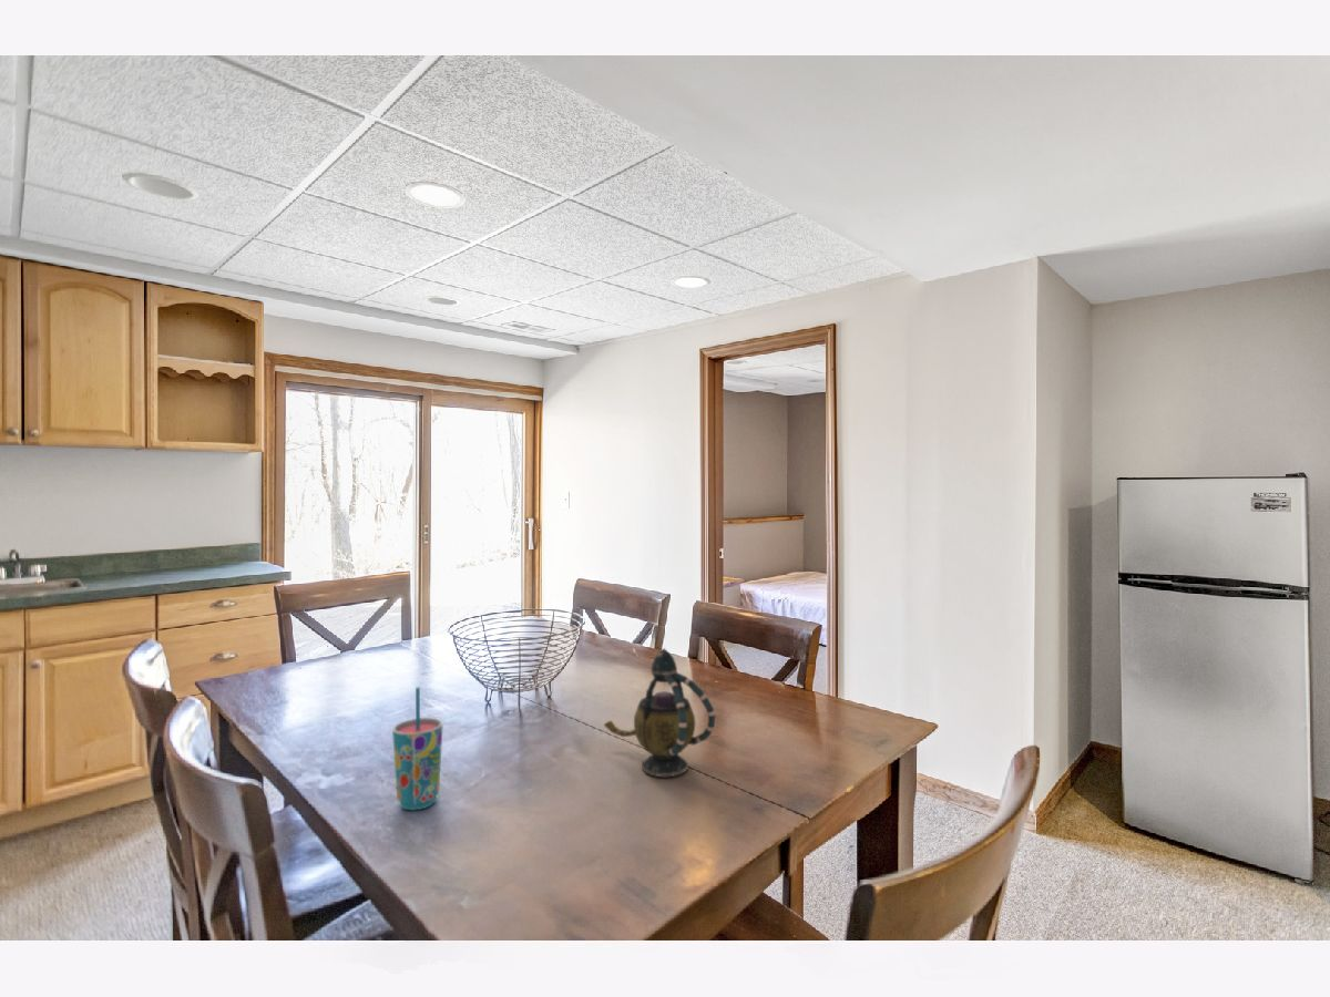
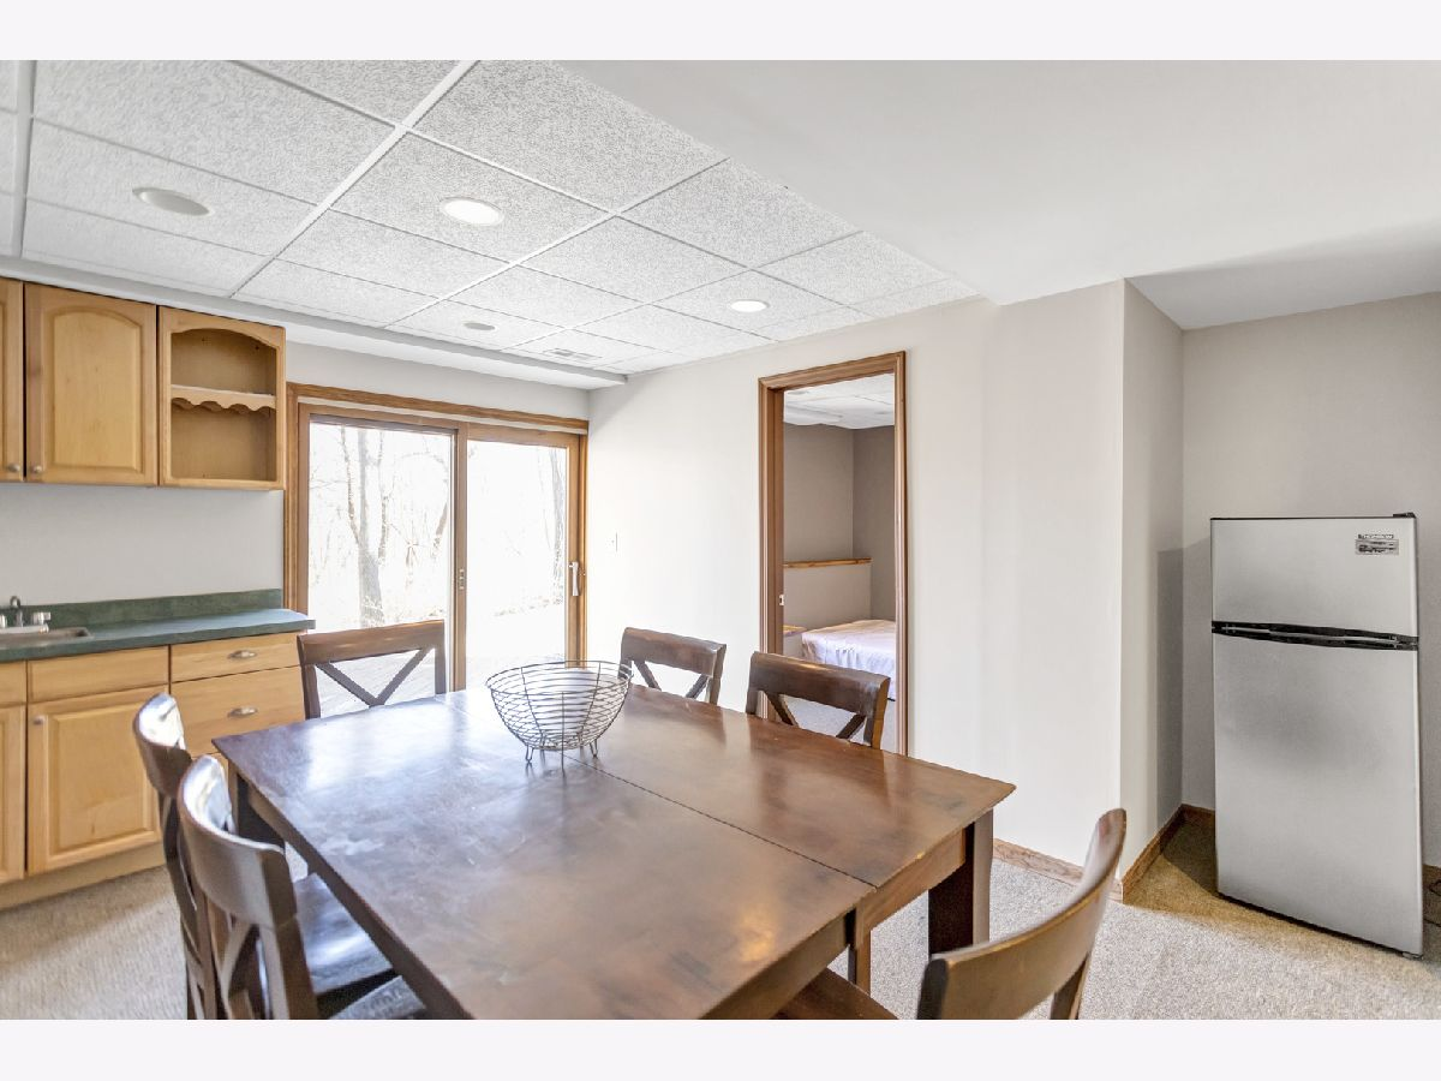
- cup [391,687,443,811]
- teapot [603,647,716,778]
